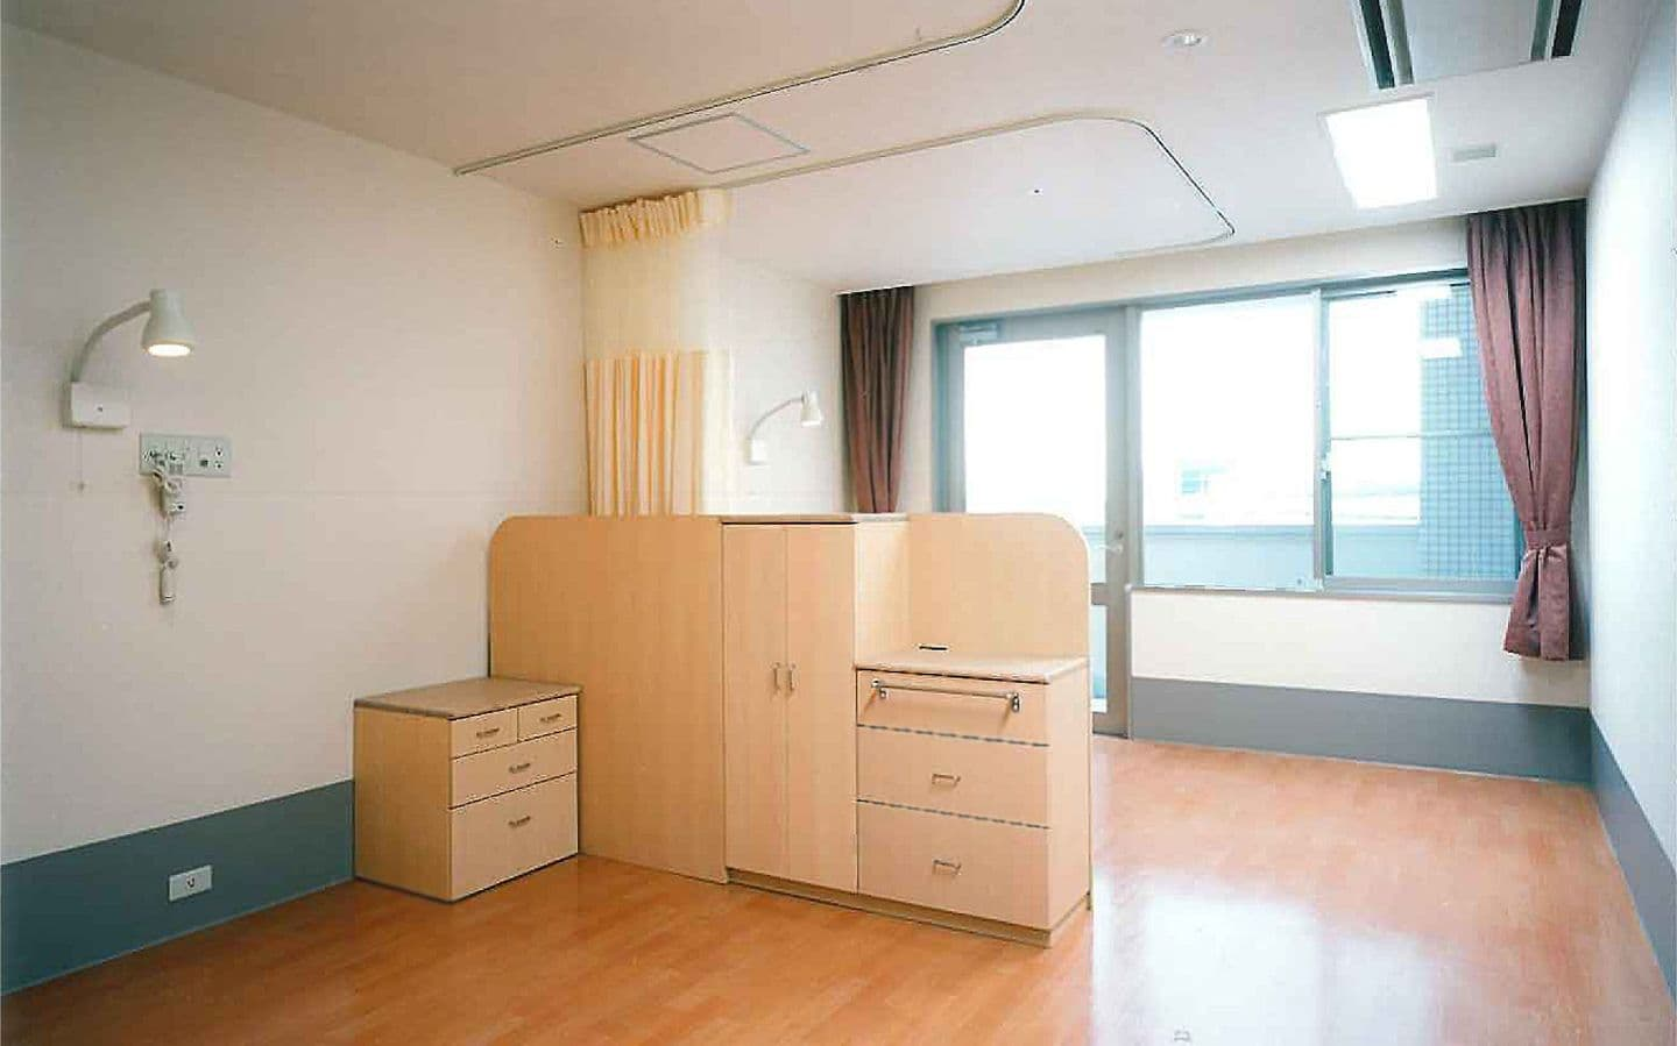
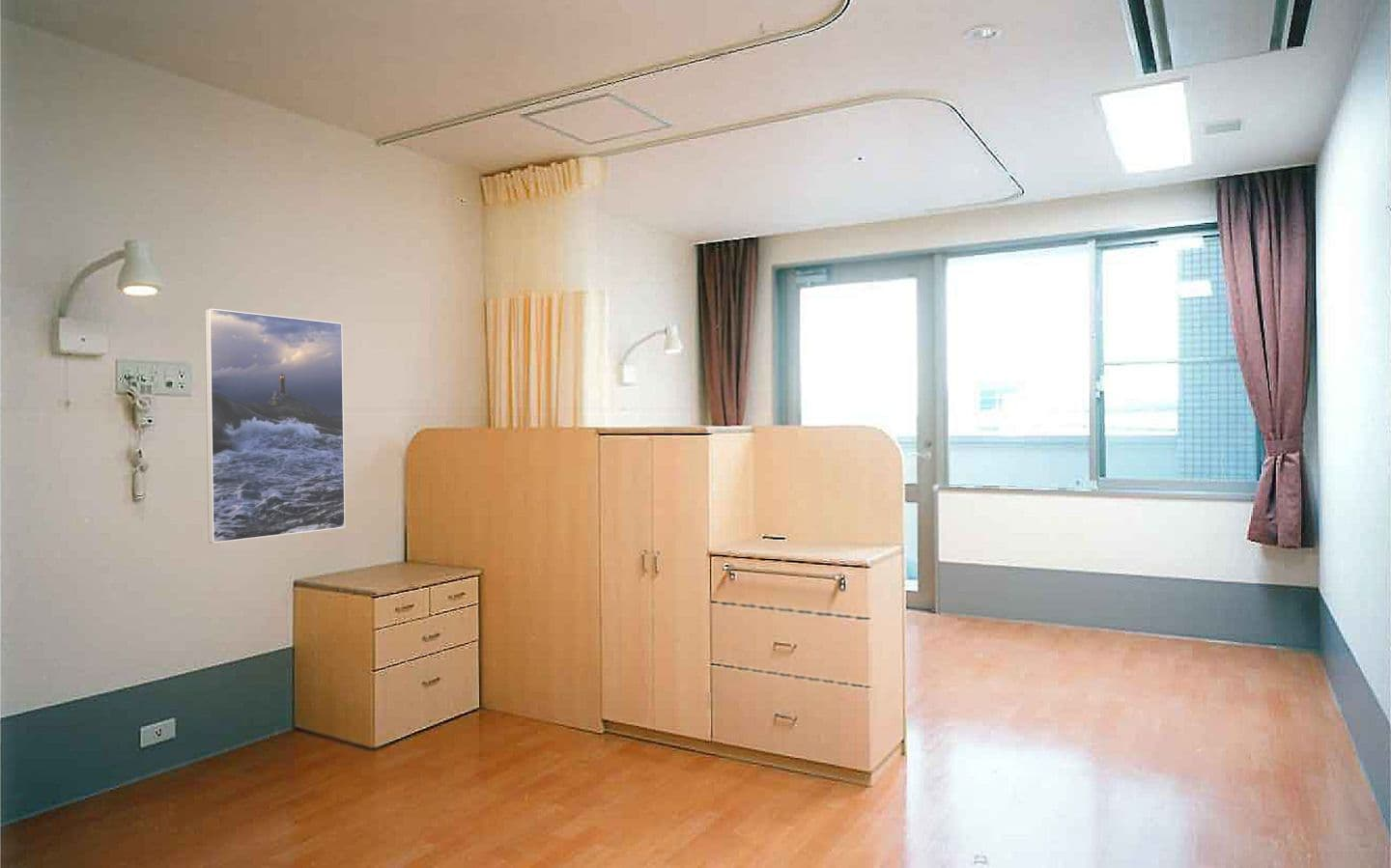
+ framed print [204,307,346,545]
